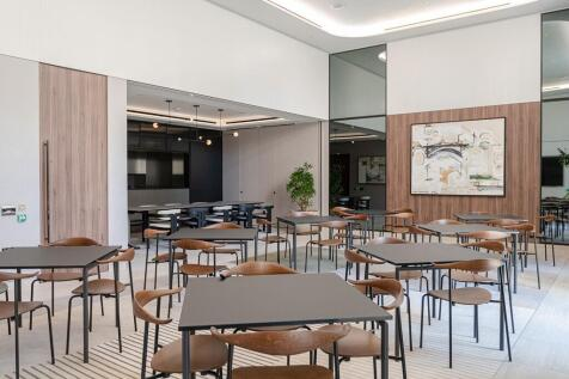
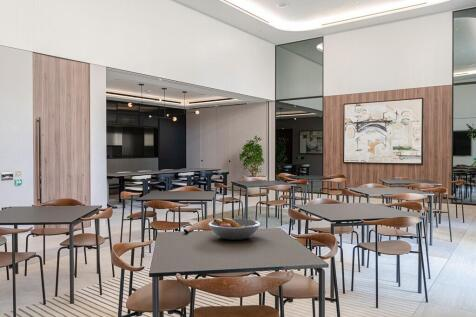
+ fruit bowl [208,217,261,241]
